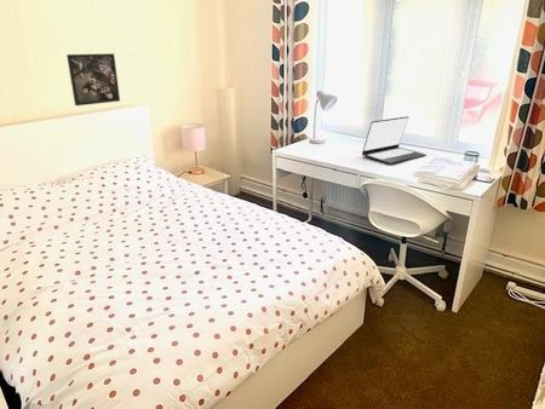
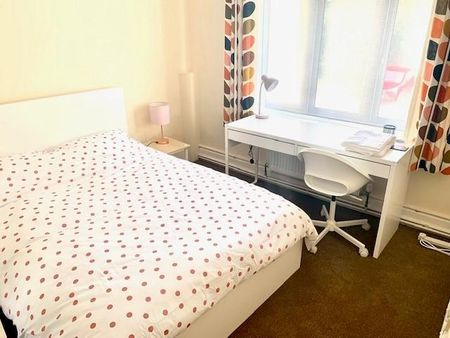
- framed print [65,52,121,106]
- laptop [361,115,426,165]
